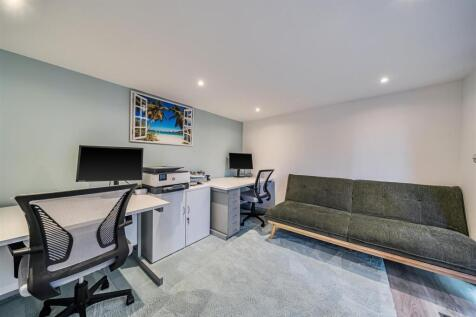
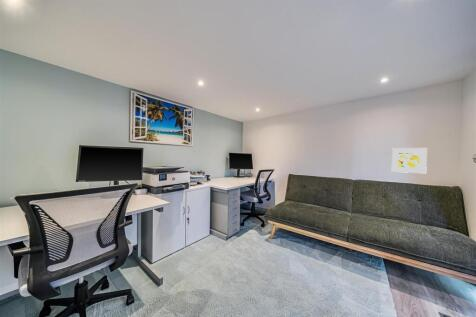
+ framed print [391,147,428,174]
